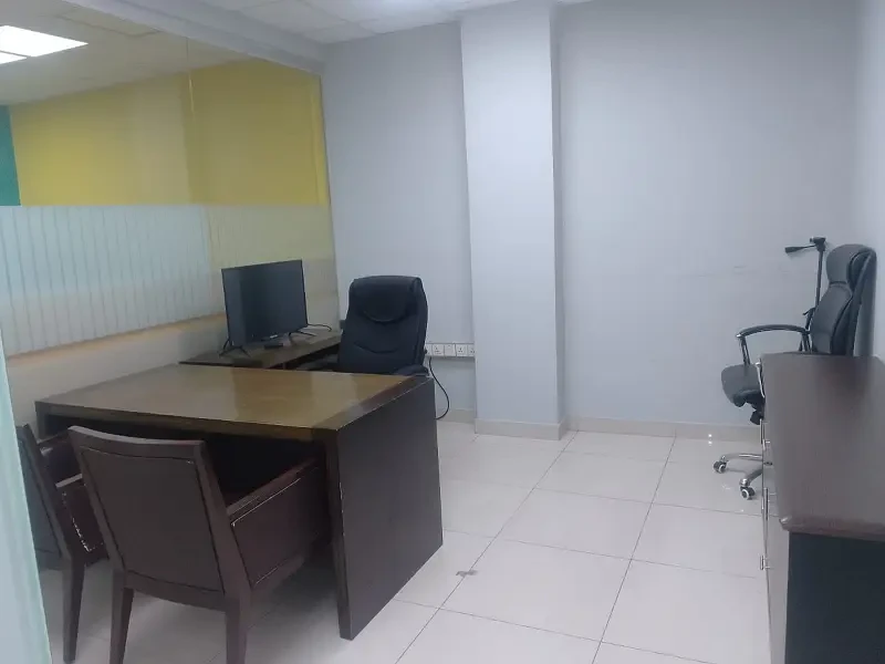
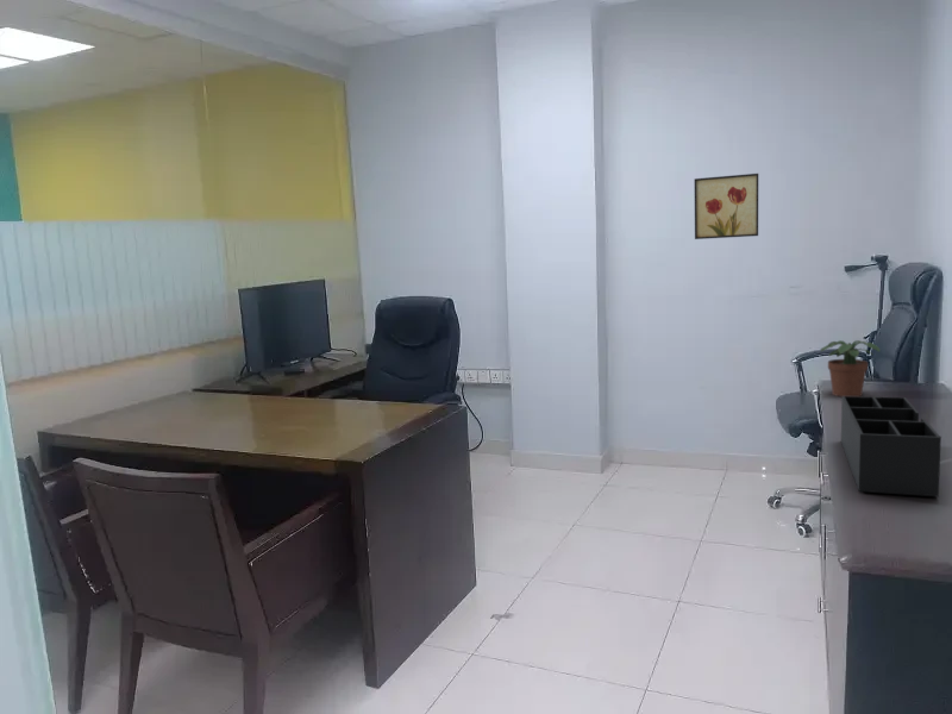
+ desk organizer [840,395,942,497]
+ potted plant [819,339,881,397]
+ wall art [694,173,759,240]
